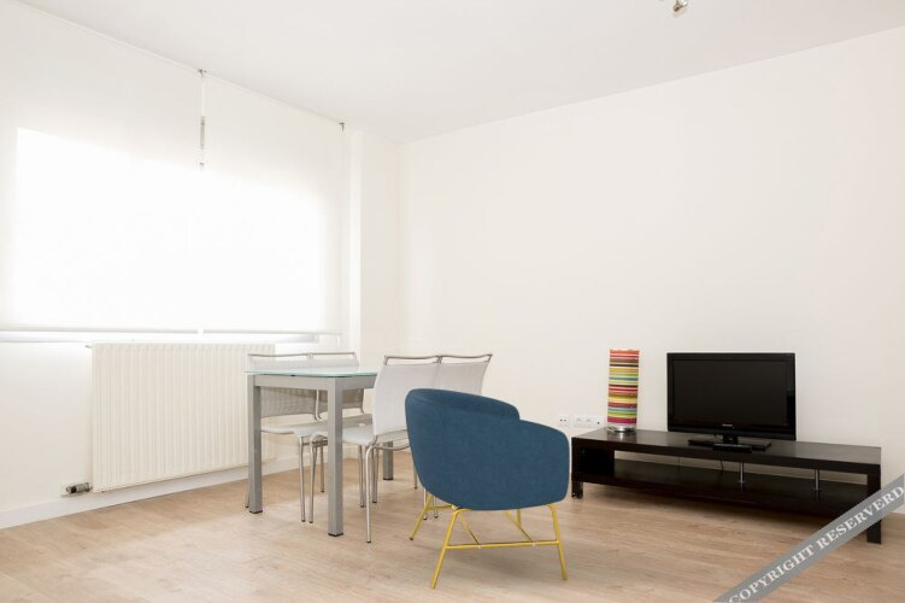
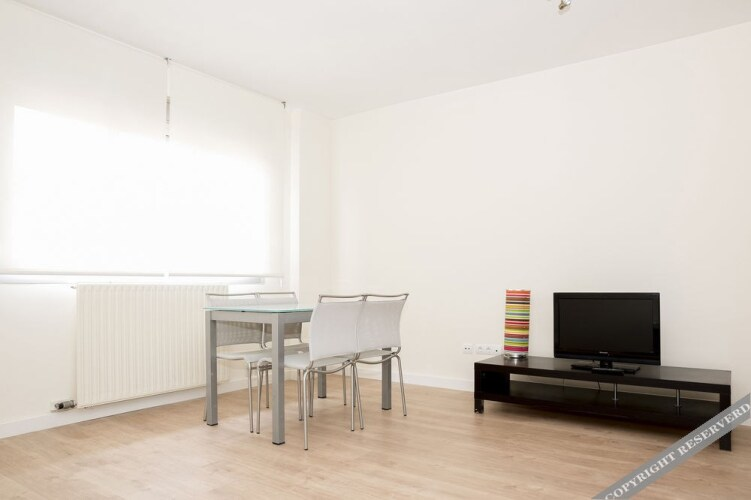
- armchair [404,387,571,590]
